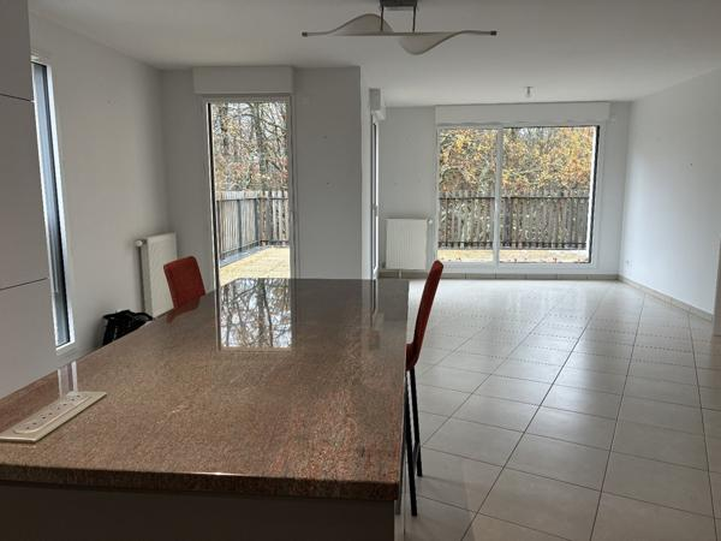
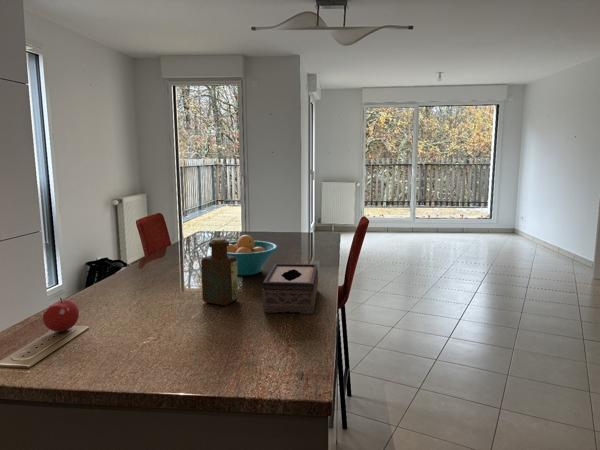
+ fruit [42,297,80,333]
+ tissue box [261,263,319,315]
+ bottle [200,237,239,307]
+ fruit bowl [227,234,278,276]
